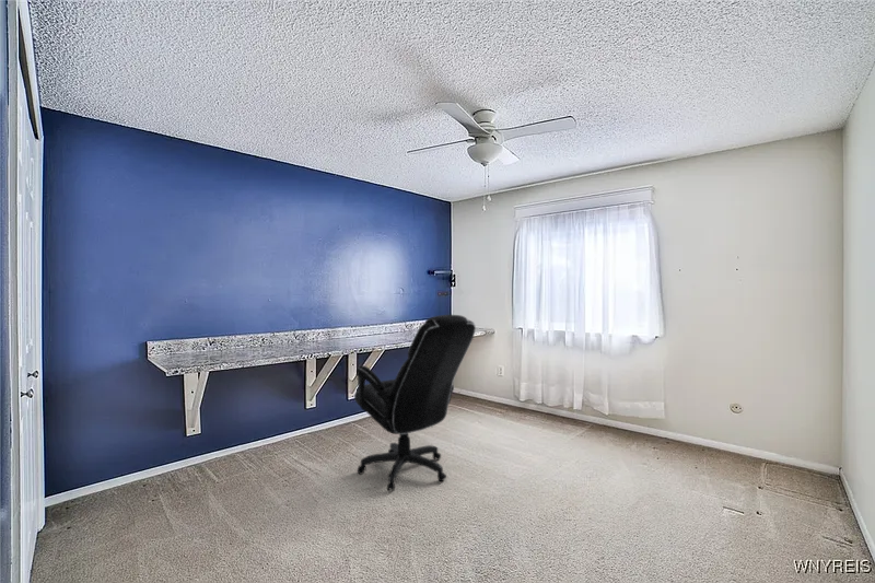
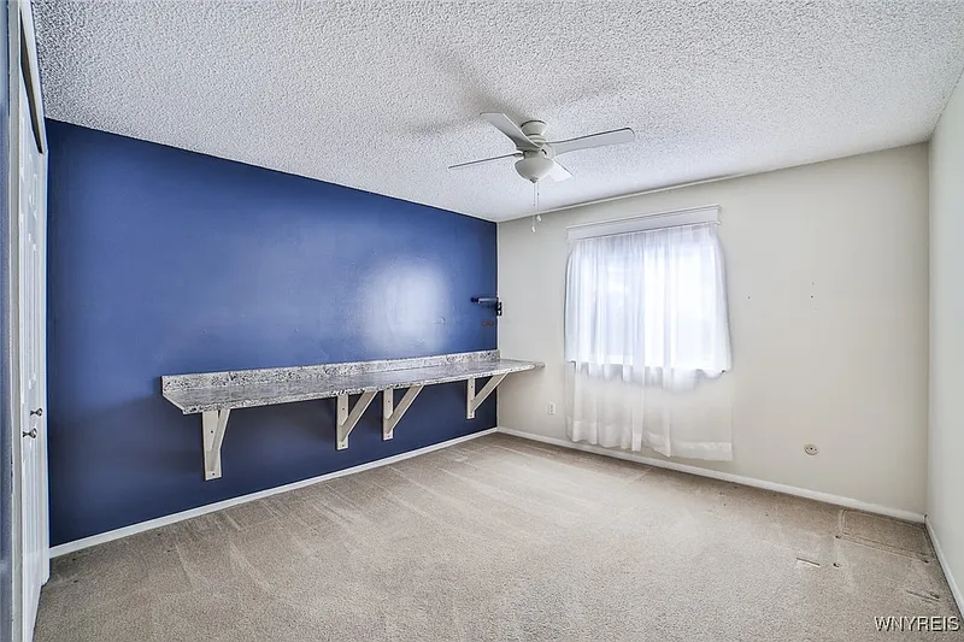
- office chair [353,314,477,492]
